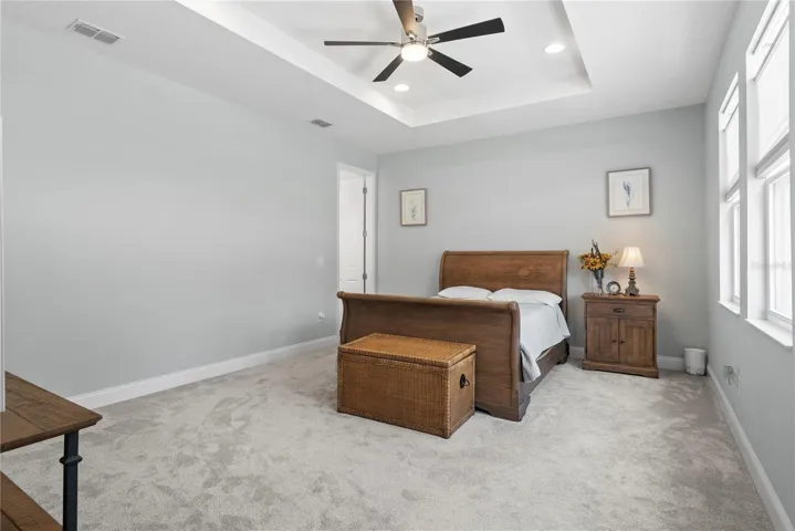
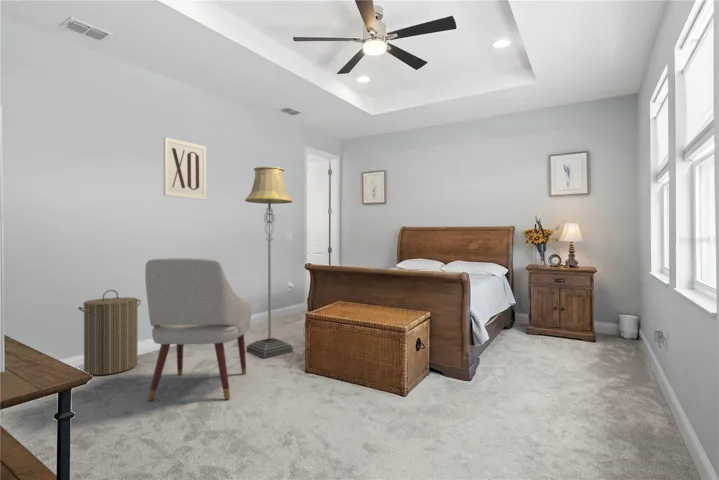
+ laundry hamper [77,289,142,376]
+ floor lamp [244,166,294,359]
+ wall art [163,136,207,201]
+ chair [144,257,253,401]
